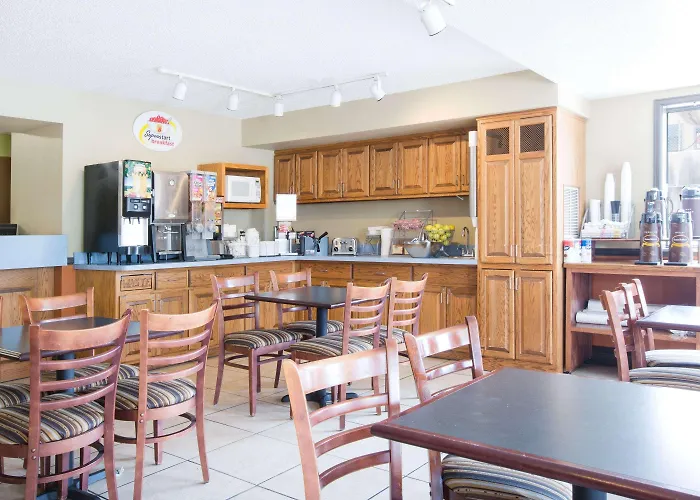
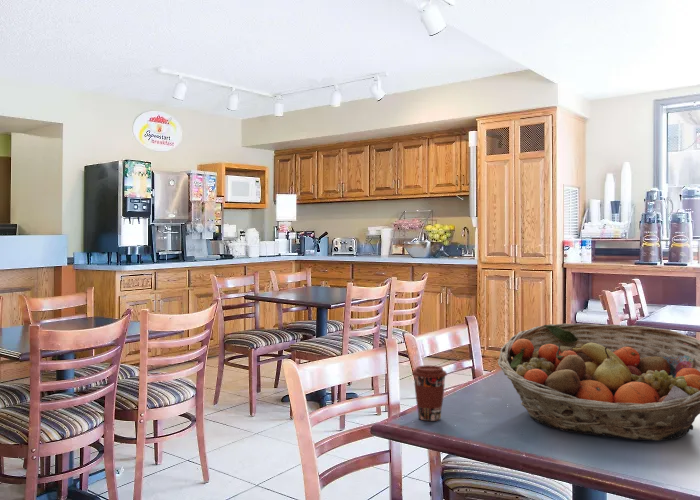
+ coffee cup [411,364,448,422]
+ fruit basket [497,323,700,442]
